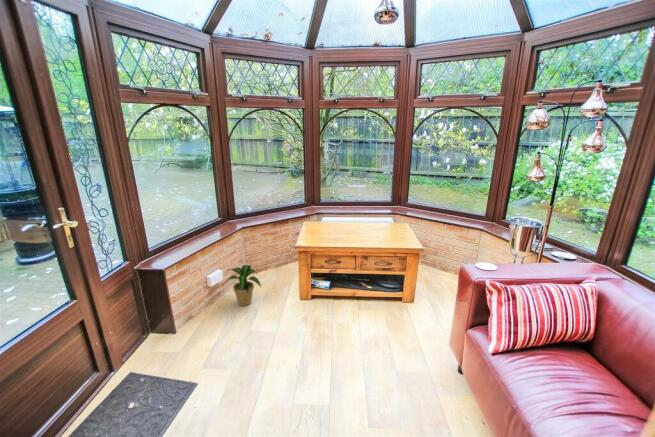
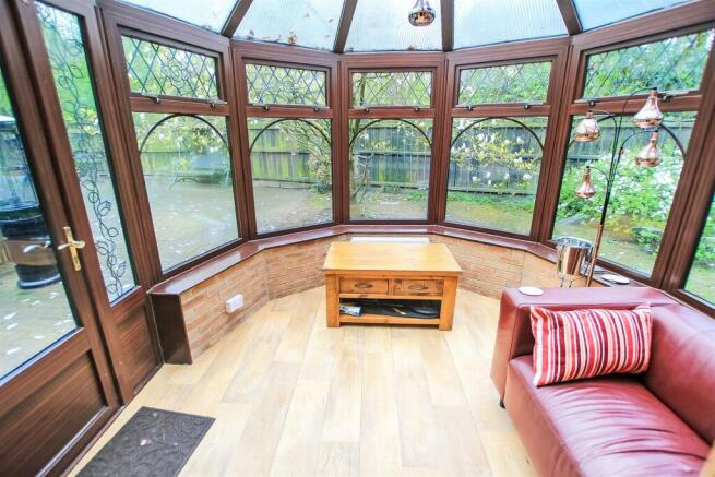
- potted plant [221,264,262,307]
